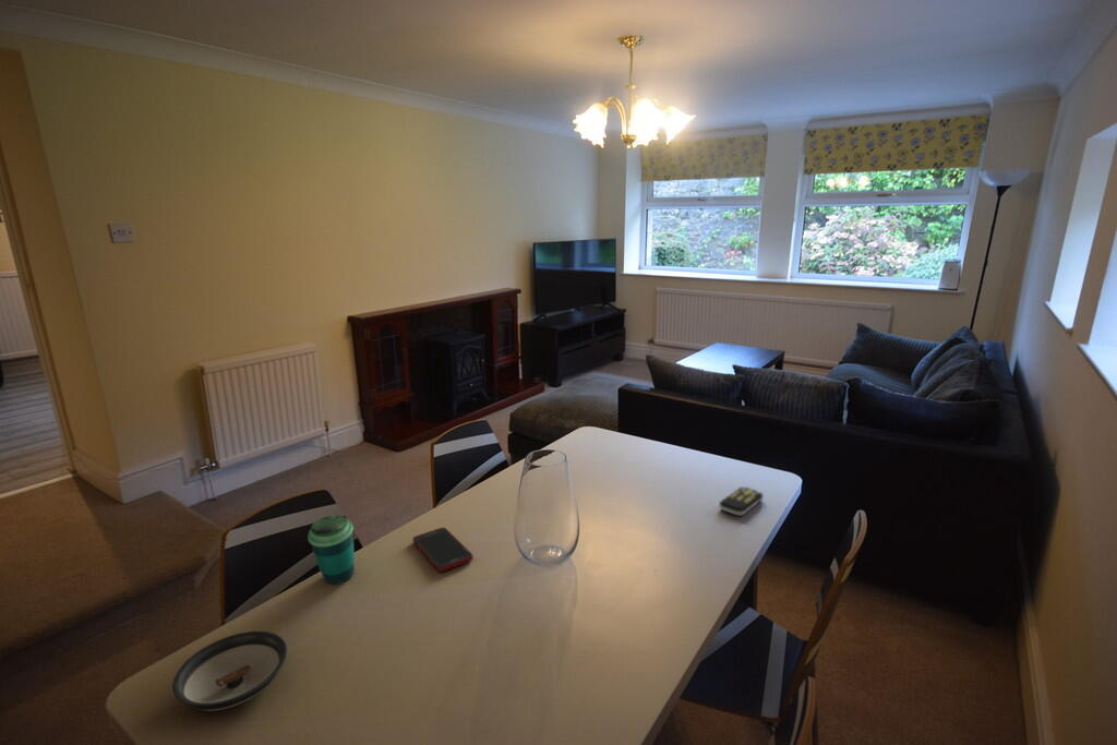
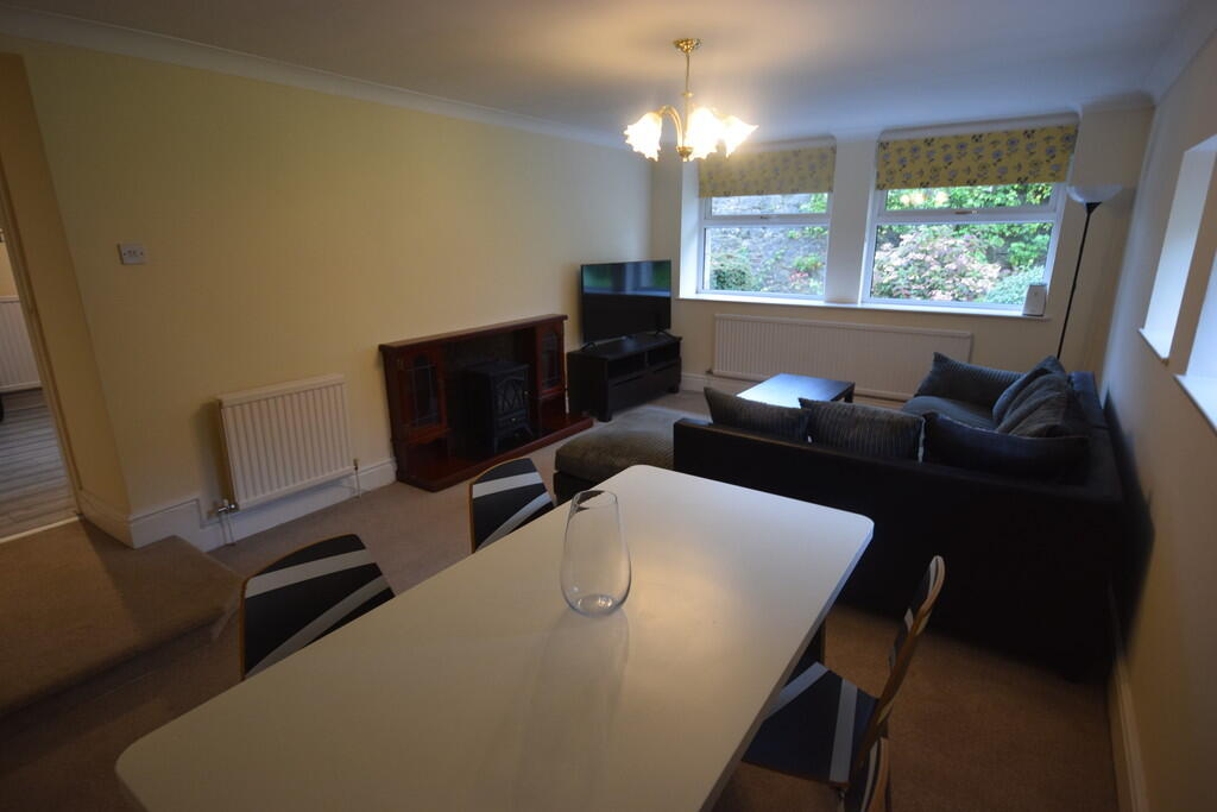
- cell phone [411,527,473,573]
- cup [307,515,356,585]
- remote control [718,485,765,517]
- saucer [171,630,289,712]
